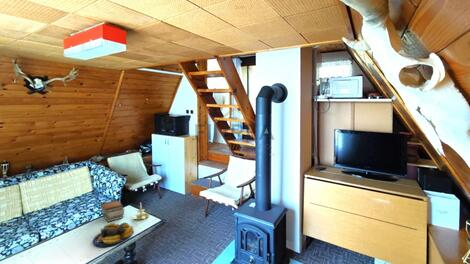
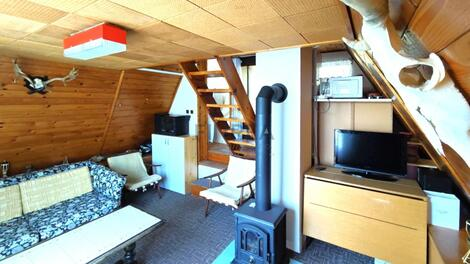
- candle holder [132,203,150,221]
- book stack [99,199,125,223]
- fruit bowl [92,222,134,247]
